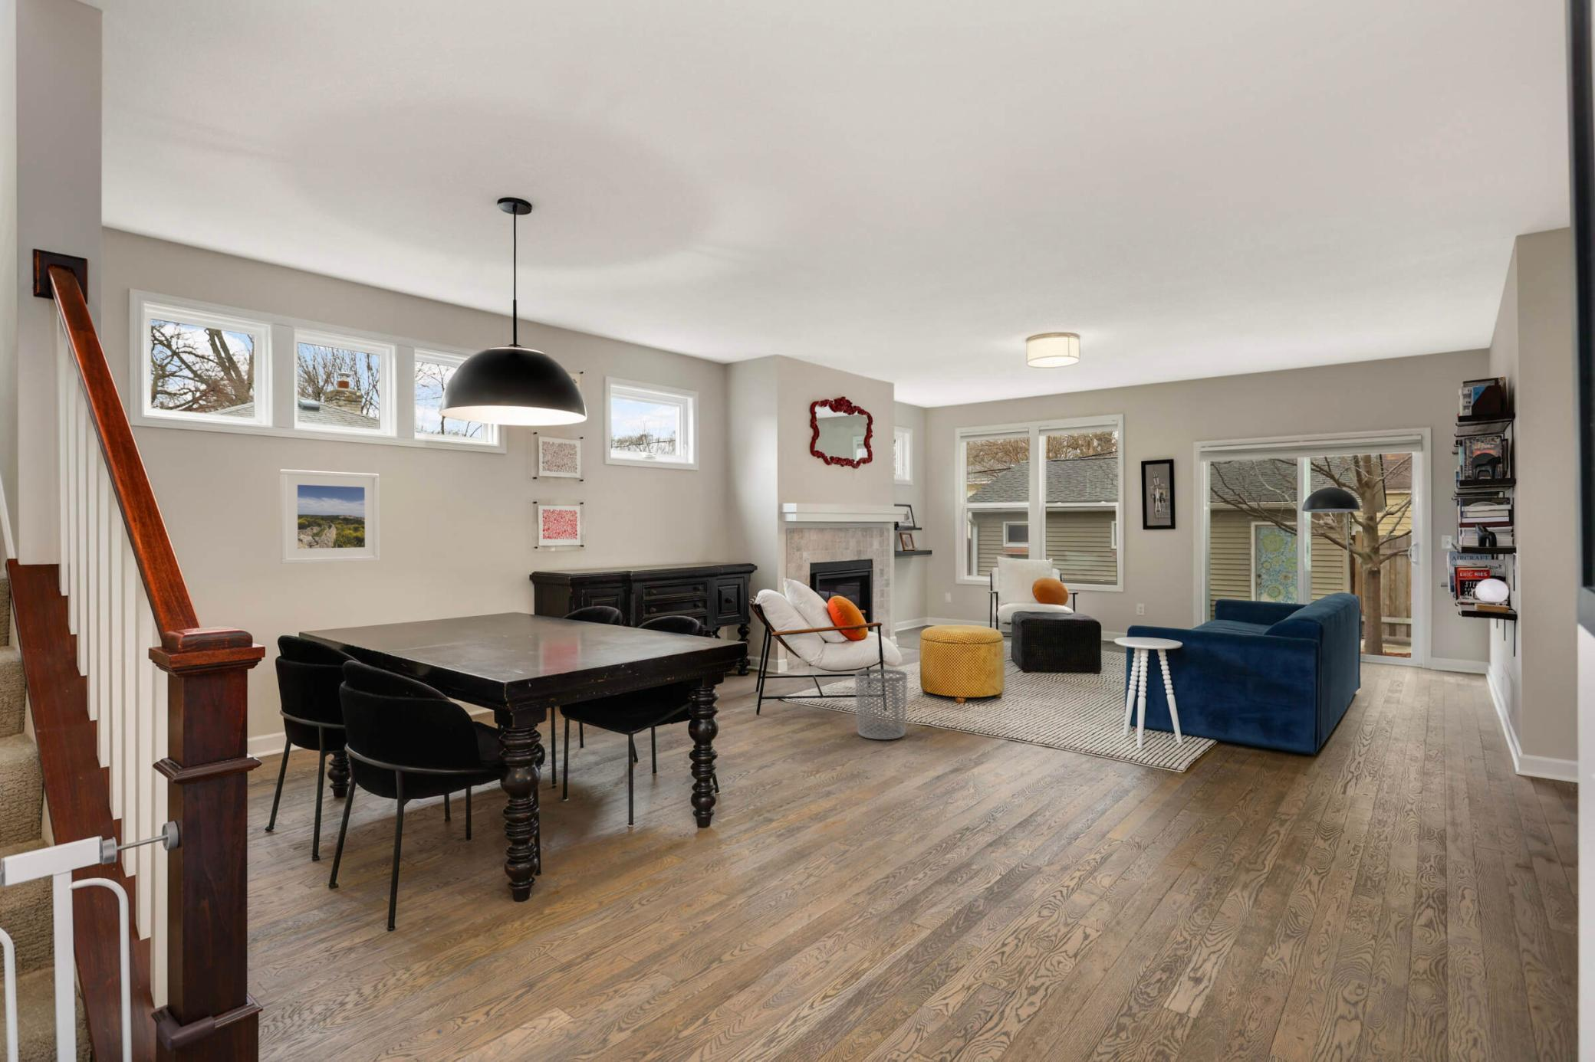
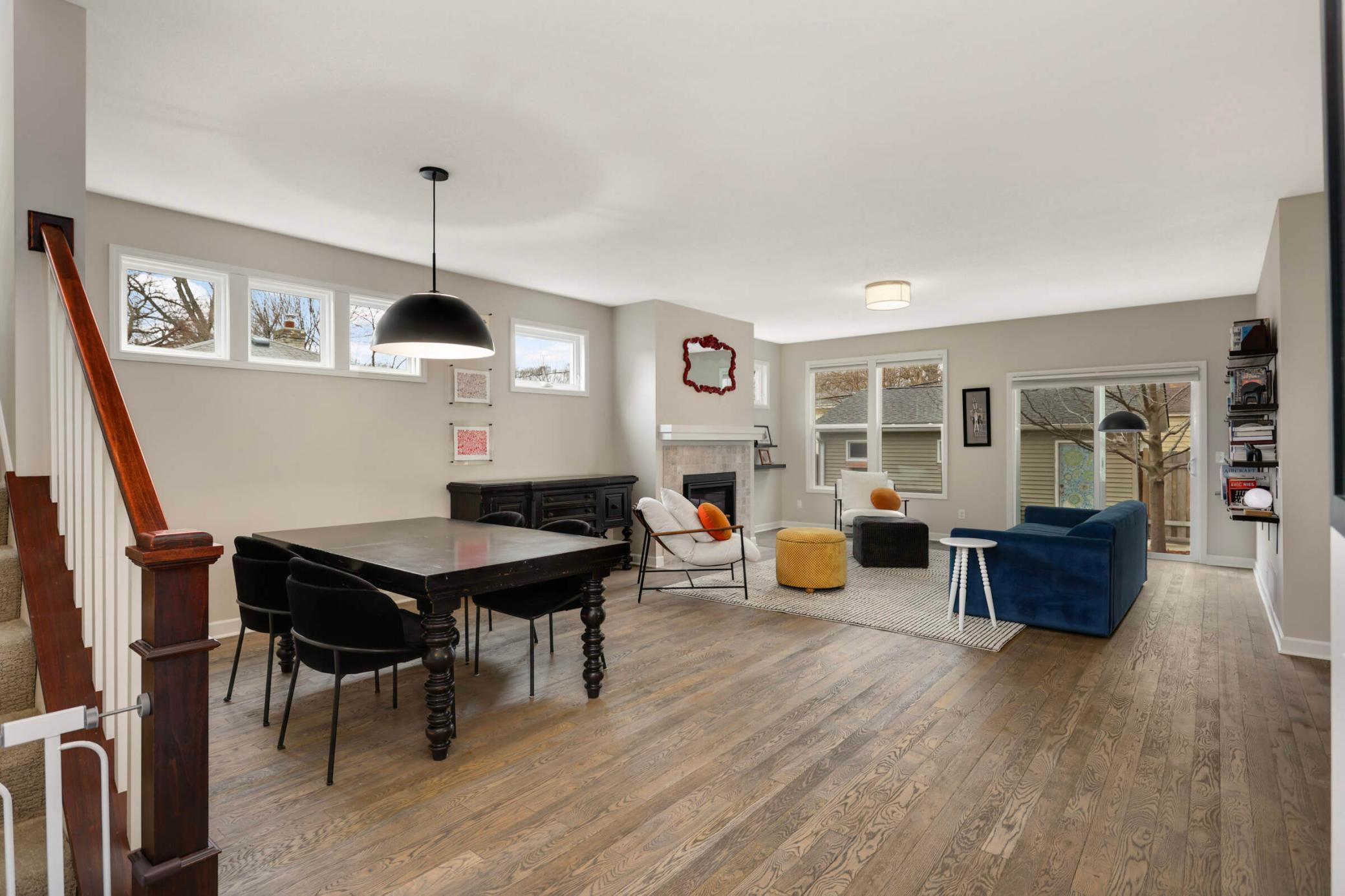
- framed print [279,469,381,564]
- waste bin [854,668,908,740]
